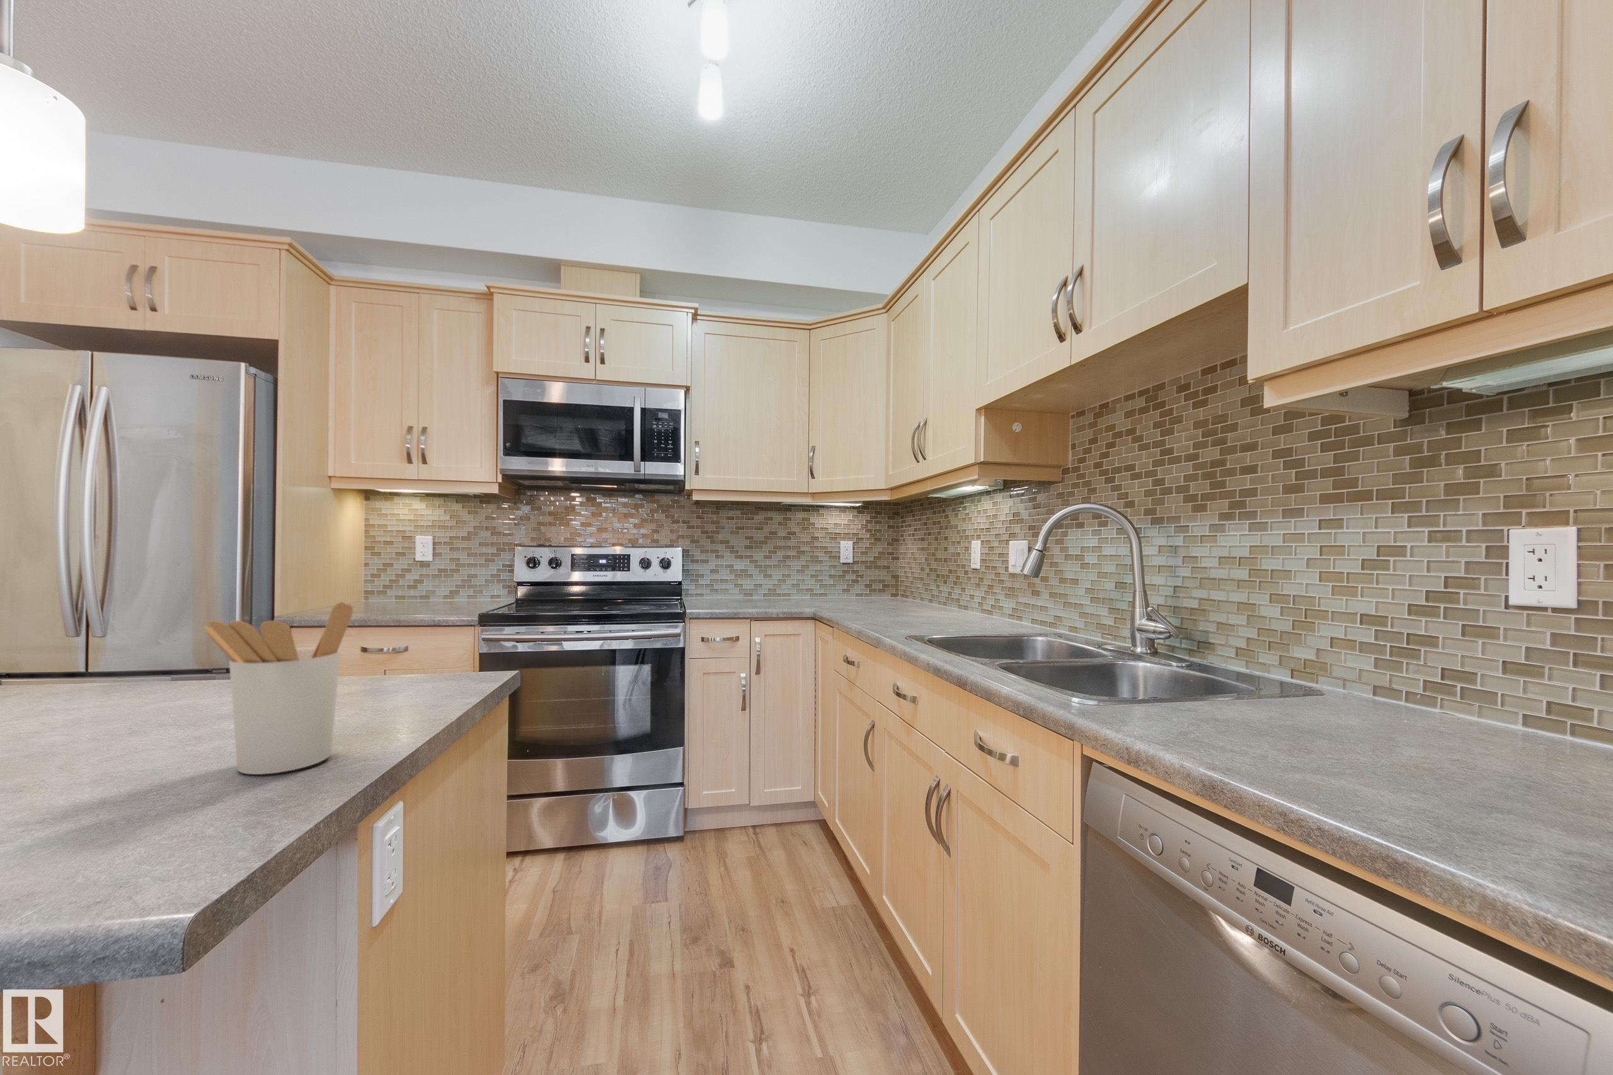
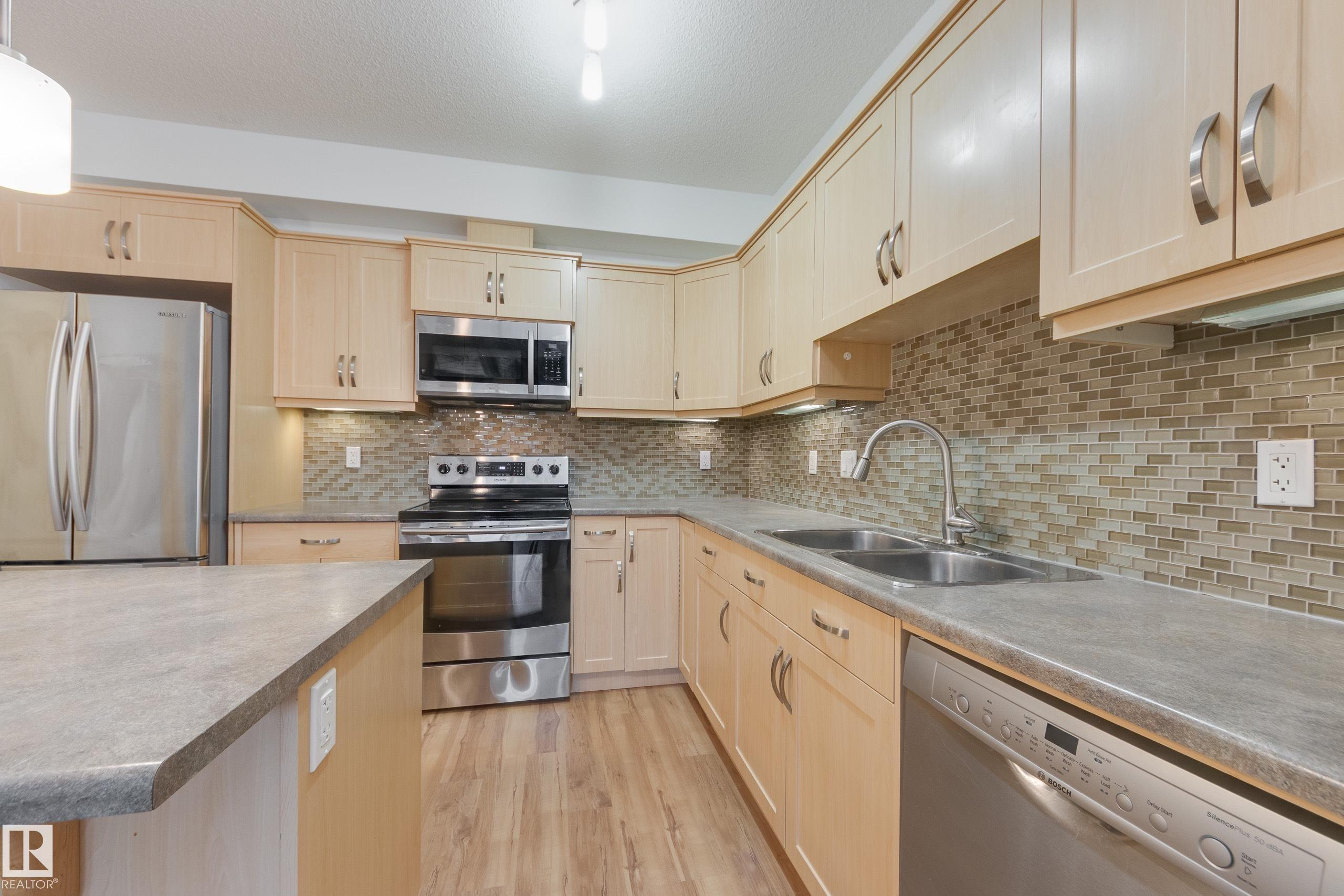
- utensil holder [204,601,354,775]
